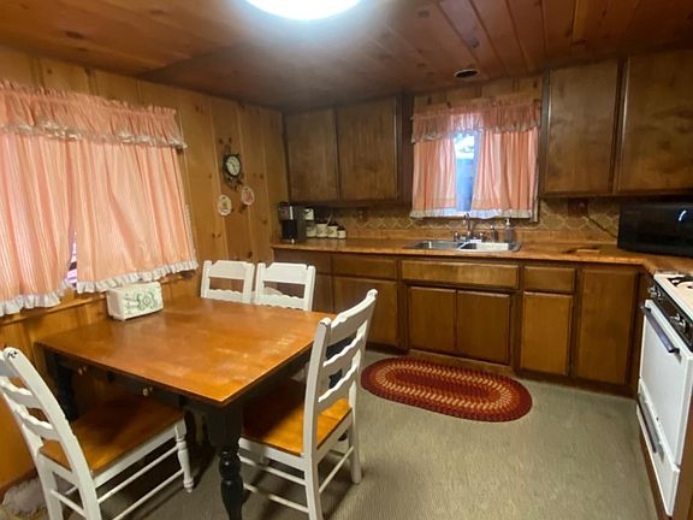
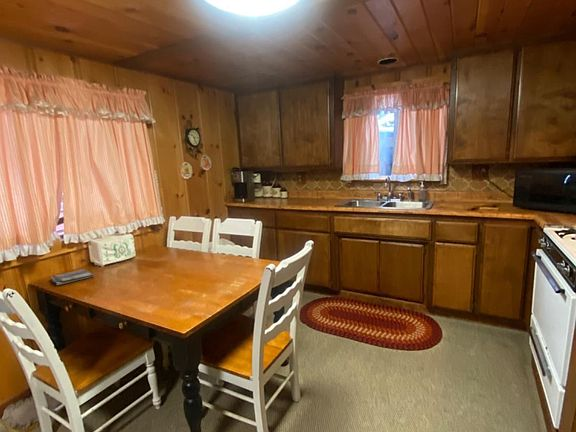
+ dish towel [49,268,94,286]
